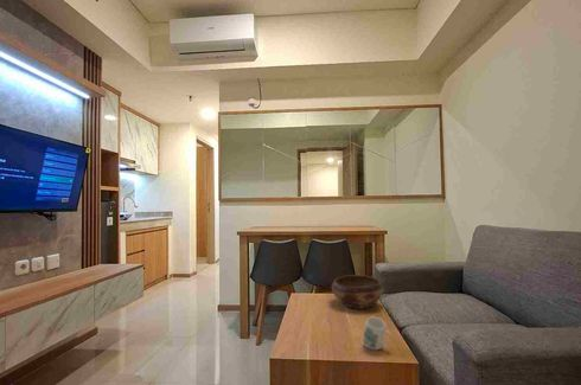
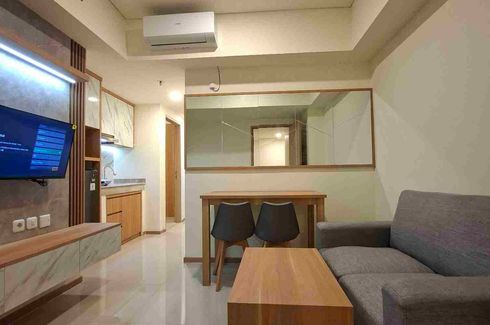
- mug [362,316,392,351]
- decorative bowl [331,274,384,310]
